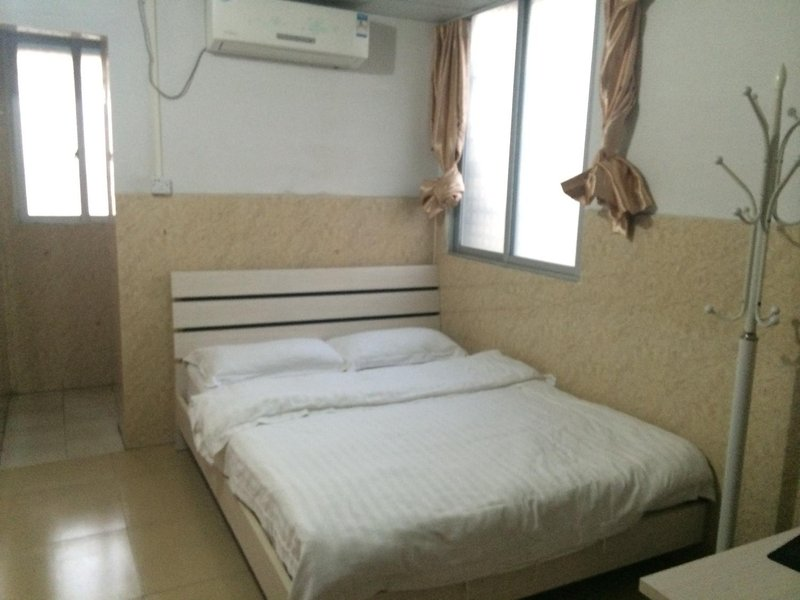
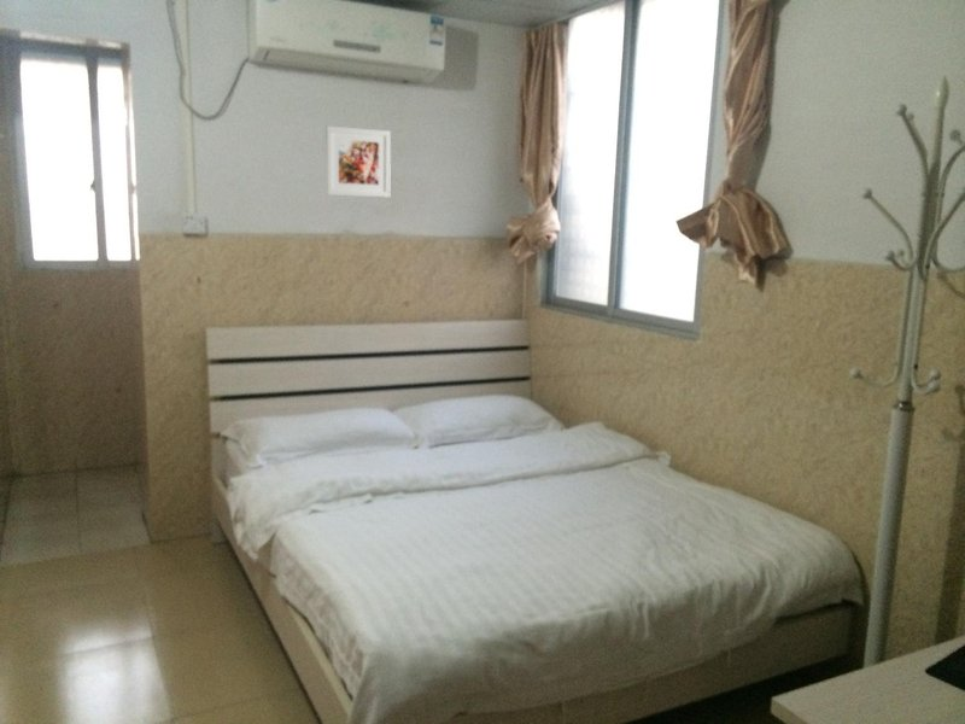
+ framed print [324,124,392,199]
